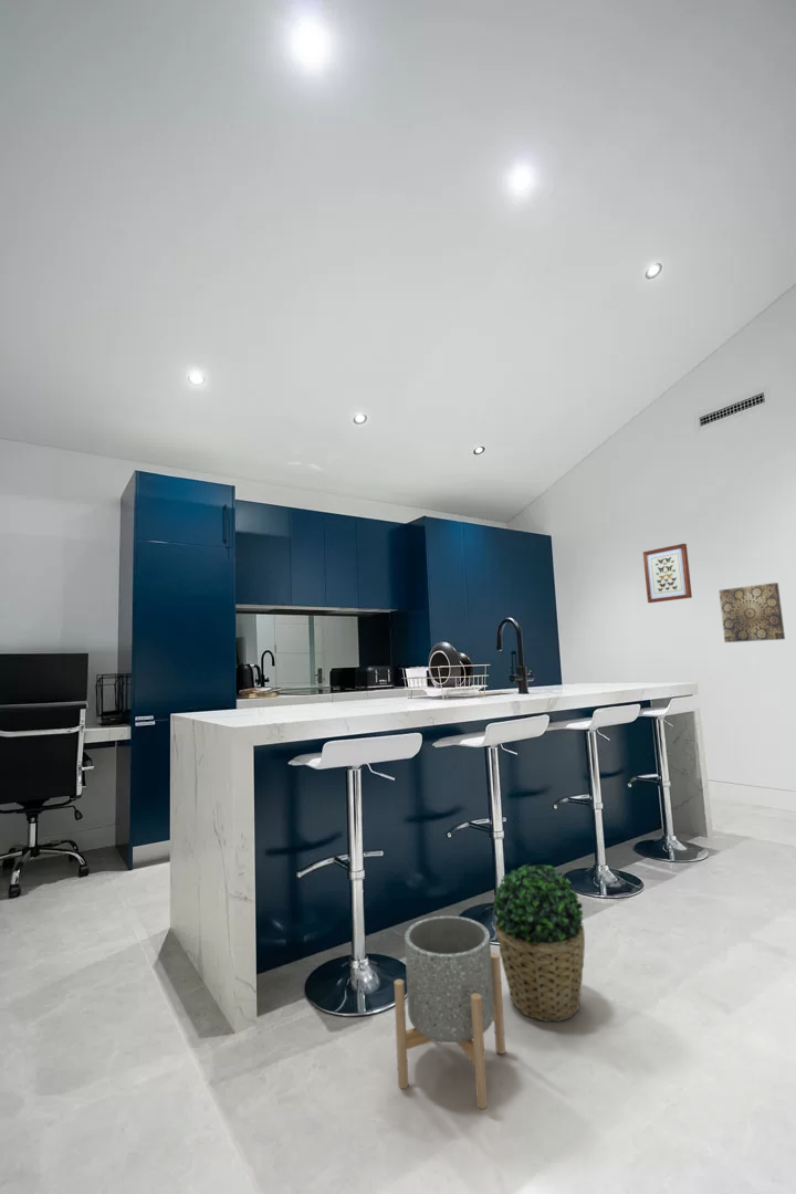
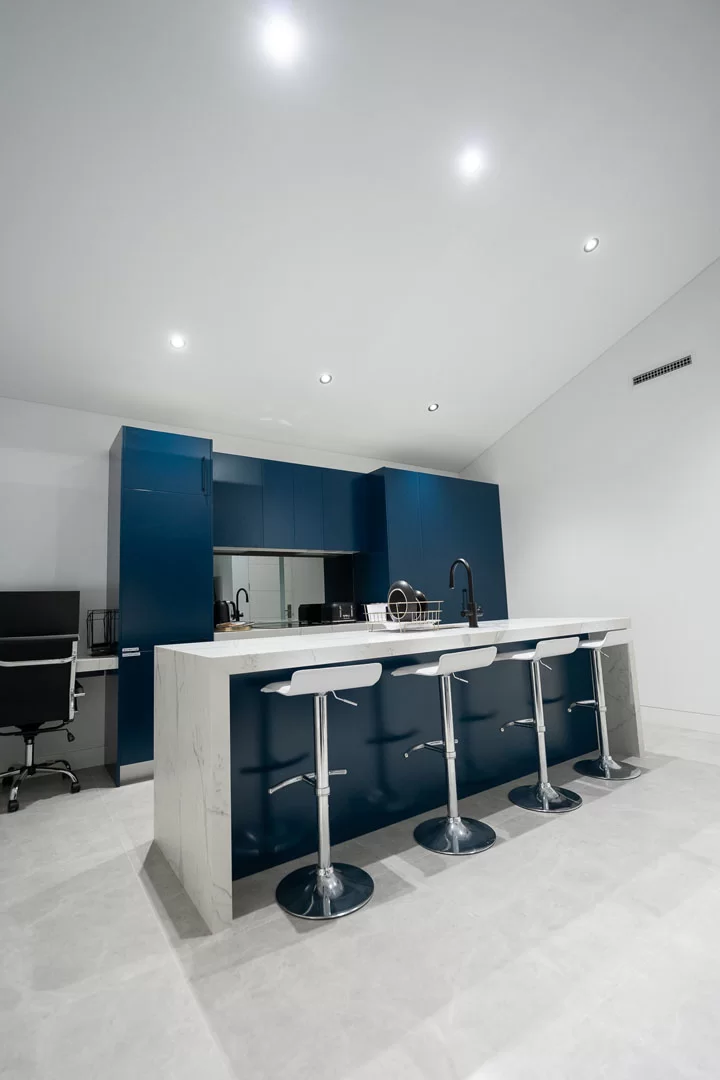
- potted plant [492,862,586,1023]
- wall art [642,543,693,604]
- planter [394,915,506,1110]
- wall art [718,582,786,643]
